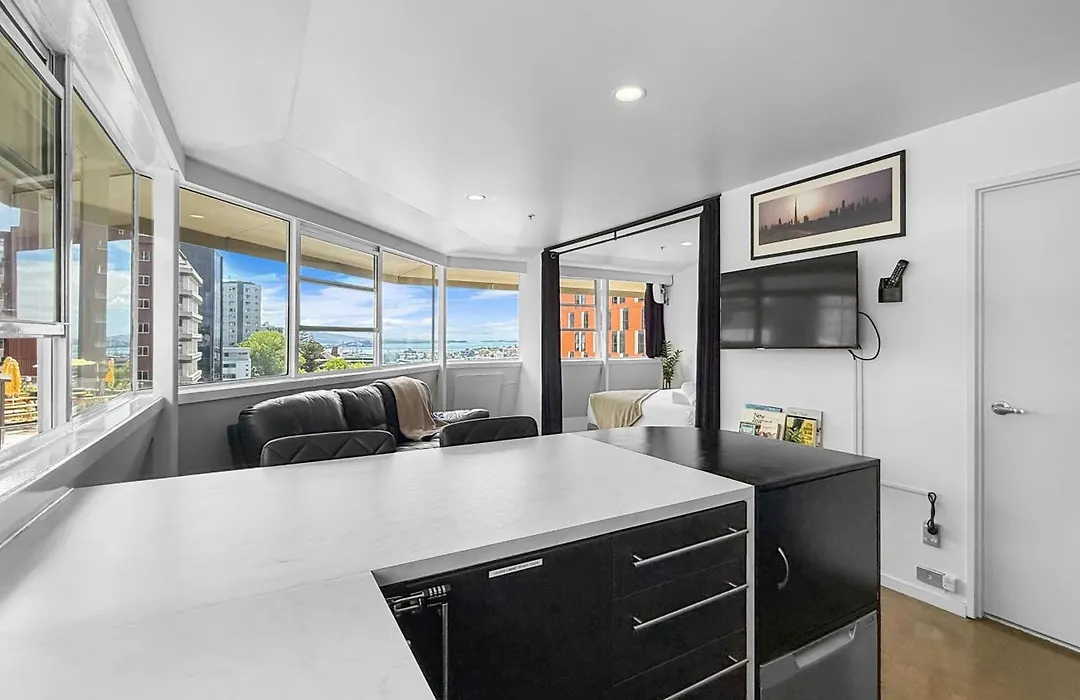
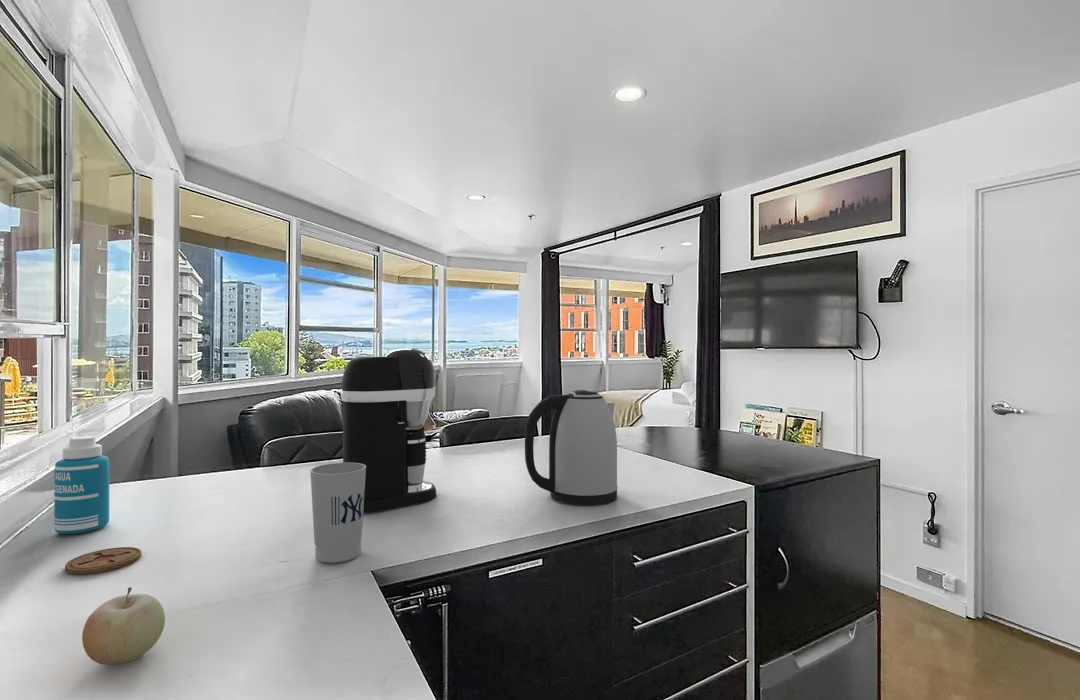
+ coaster [64,546,143,575]
+ bottle [53,435,110,535]
+ fruit [81,586,166,666]
+ coffee maker [340,348,438,514]
+ kettle [524,389,619,506]
+ cup [309,462,366,564]
